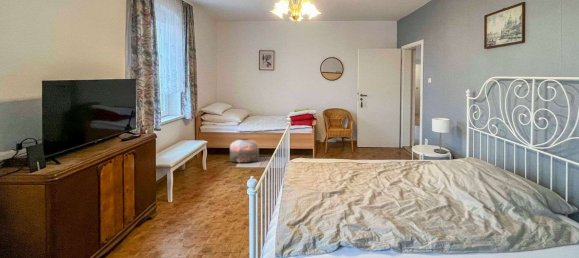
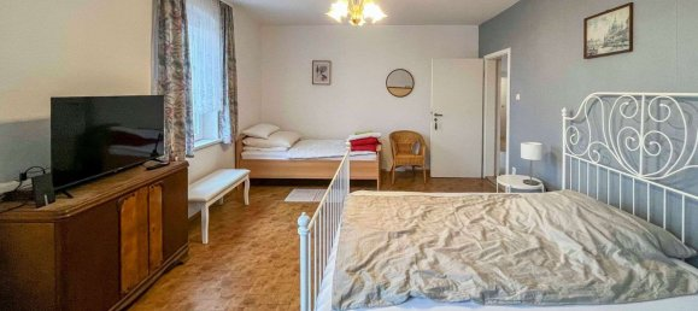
- pouf [229,138,260,163]
